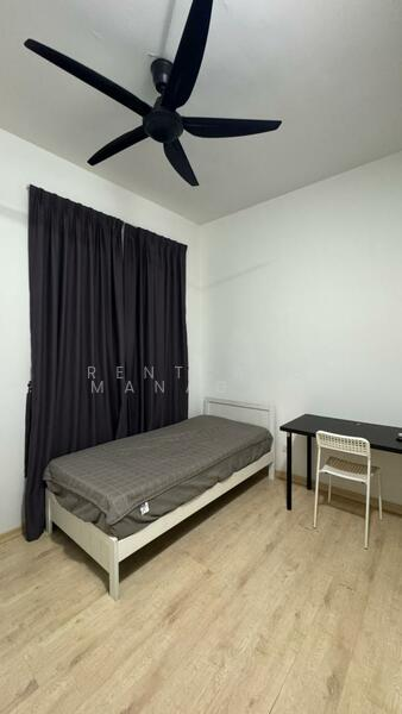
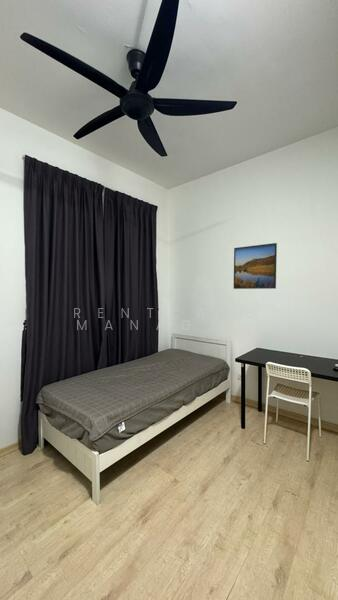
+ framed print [233,242,278,290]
